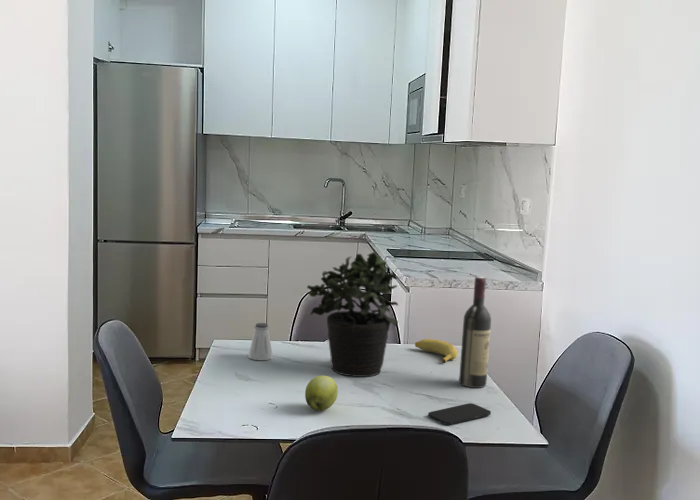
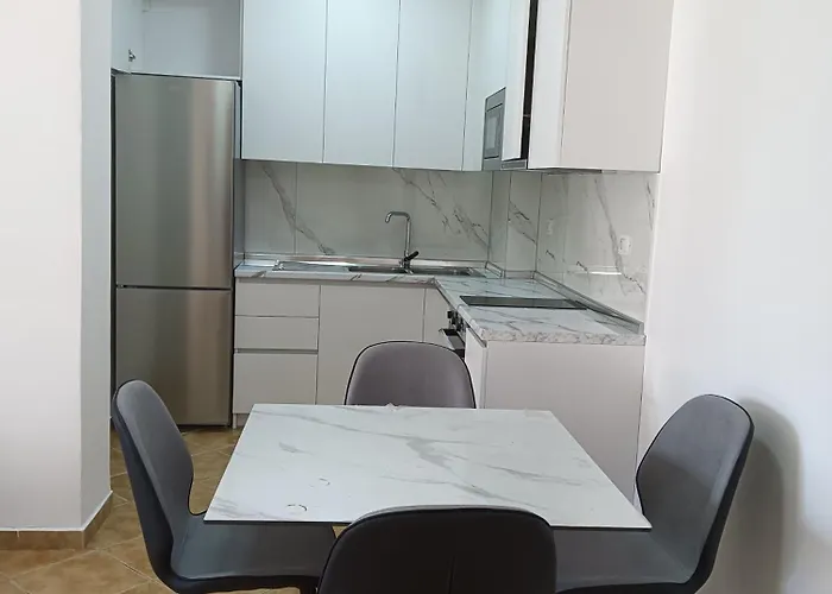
- apple [304,375,339,411]
- banana [414,338,458,364]
- wine bottle [458,276,492,389]
- smartphone [427,402,492,426]
- potted plant [306,251,399,378]
- saltshaker [247,322,274,361]
